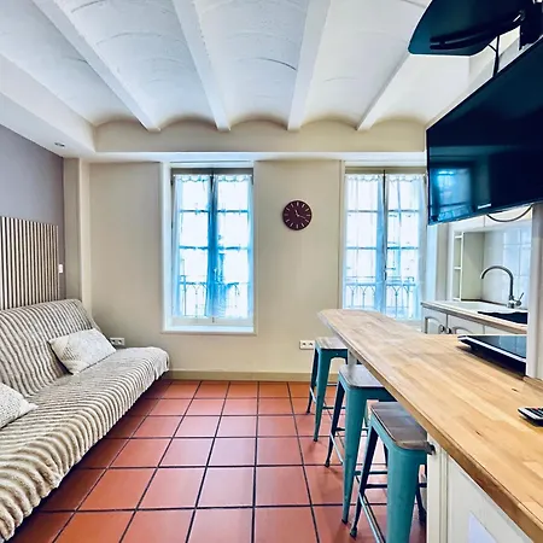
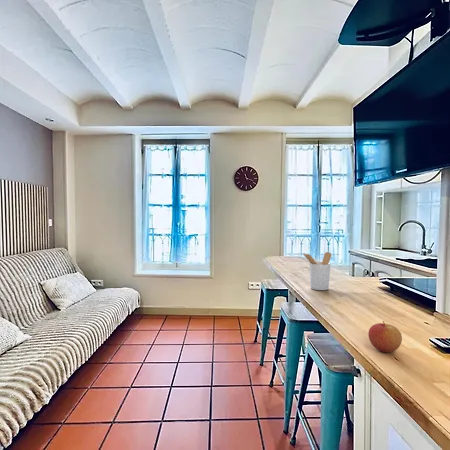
+ apple [367,320,403,353]
+ utensil holder [302,251,332,291]
